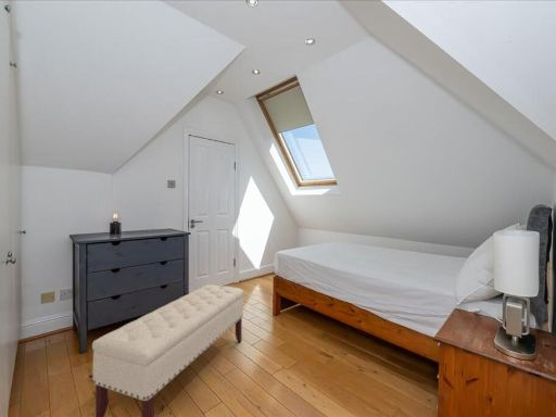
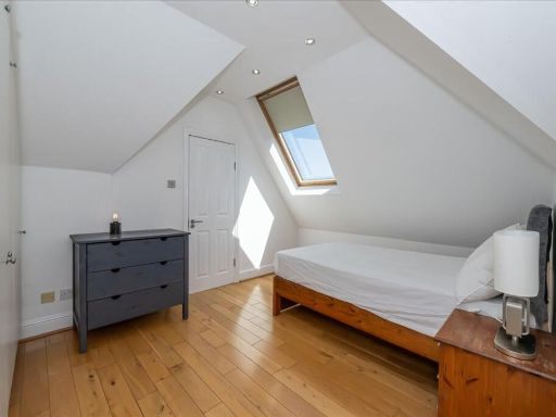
- bench [91,283,244,417]
